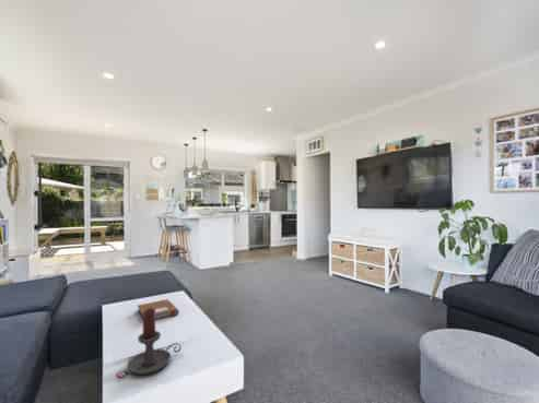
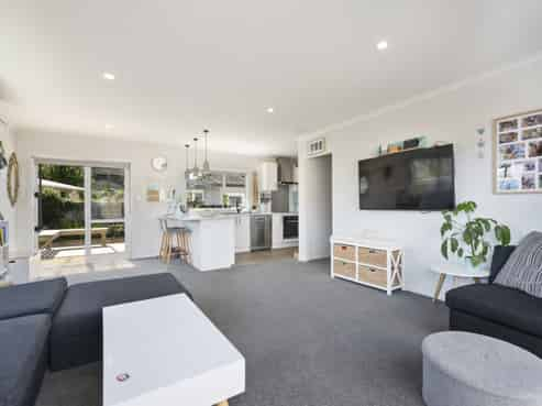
- notebook [137,298,179,321]
- candle holder [126,308,183,376]
